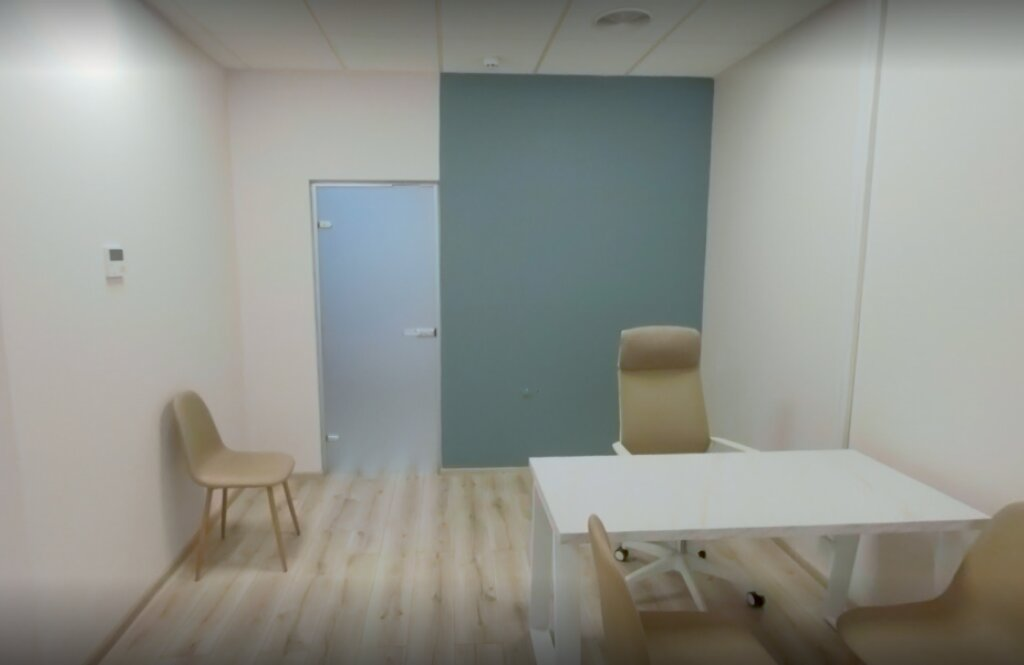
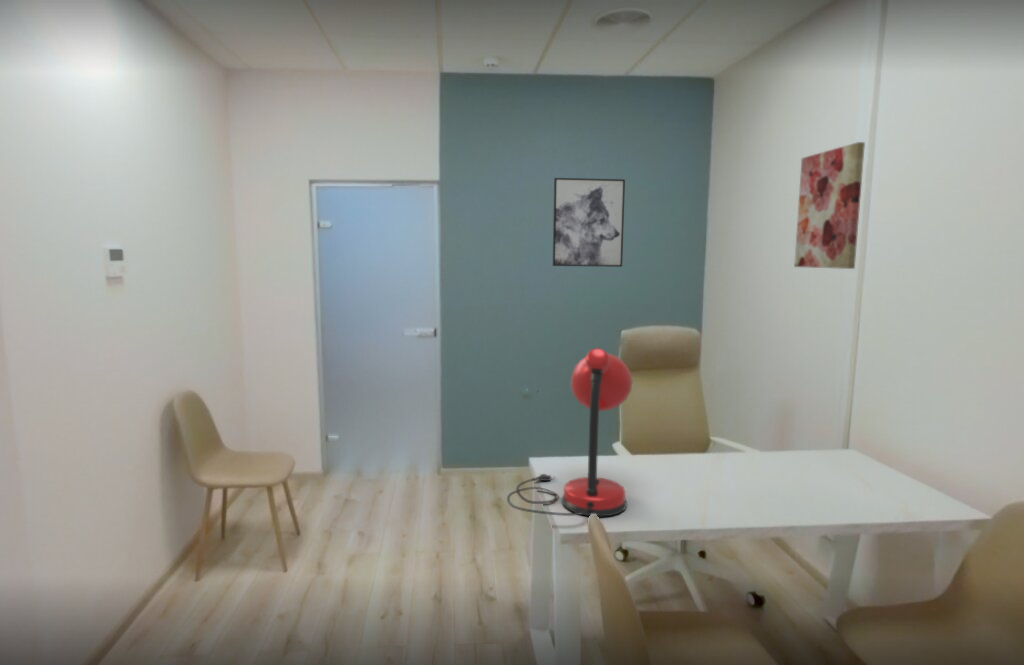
+ desk lamp [506,347,633,518]
+ wall art [552,177,626,268]
+ wall art [793,141,866,270]
